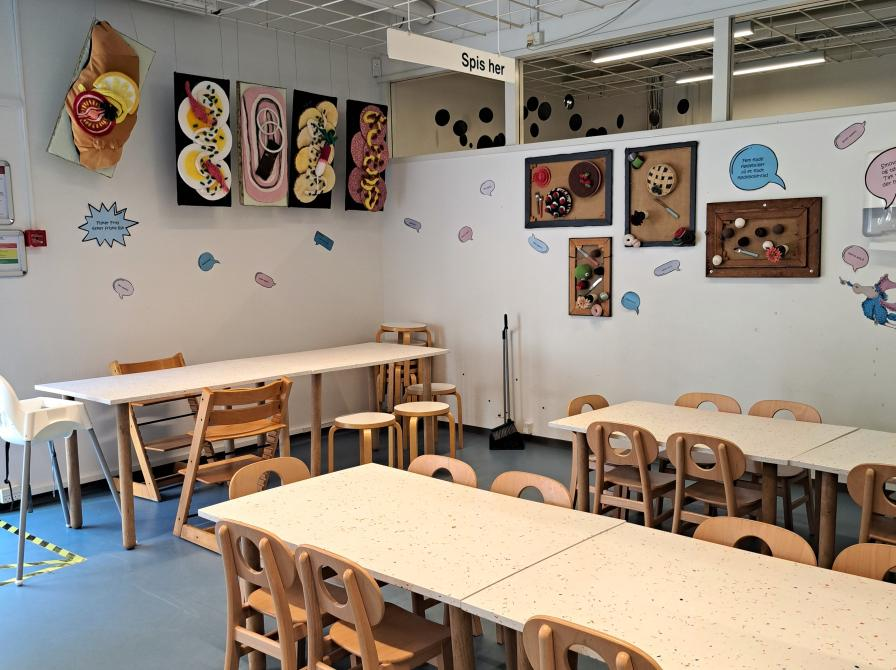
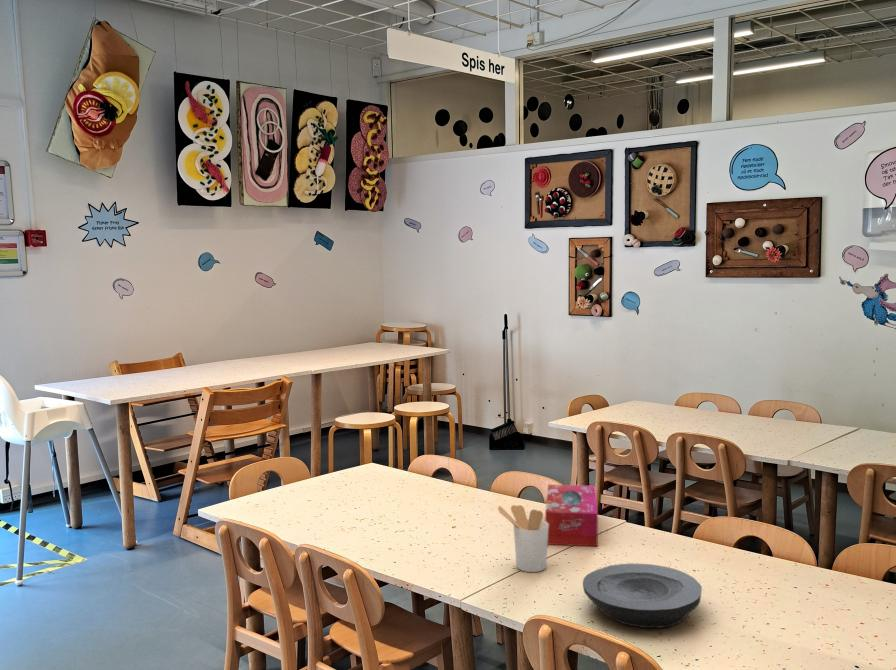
+ utensil holder [497,504,549,573]
+ plate [582,563,703,629]
+ tissue box [544,484,599,547]
